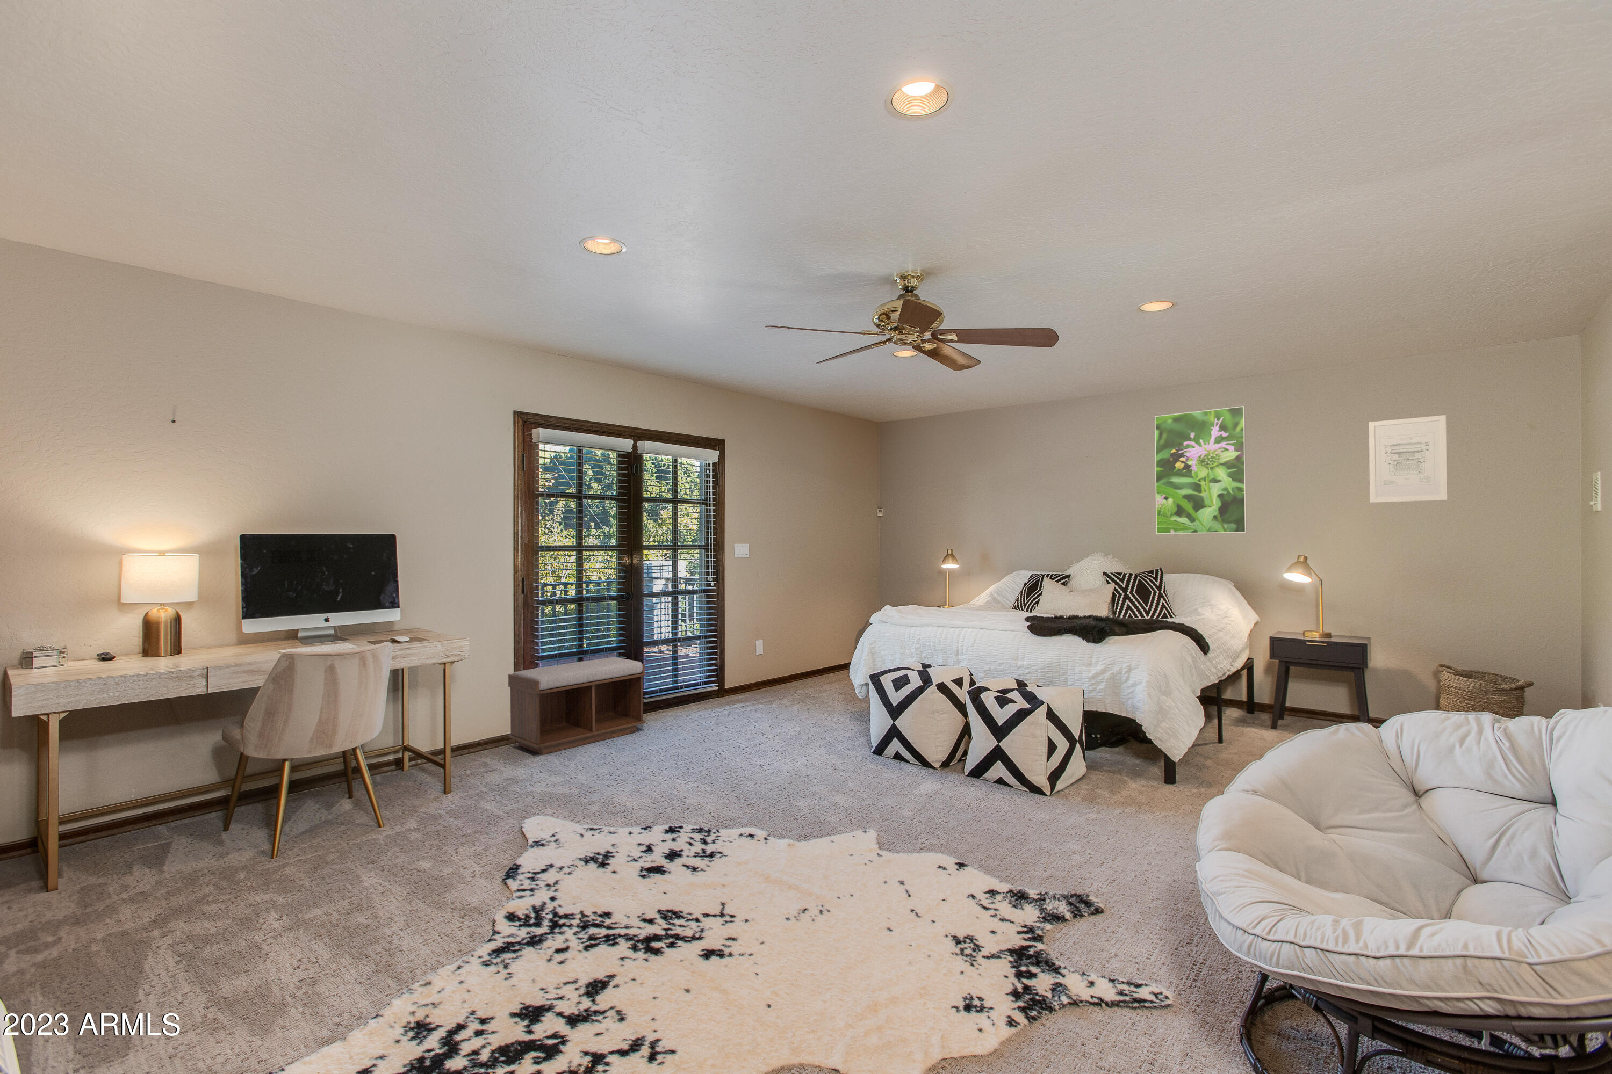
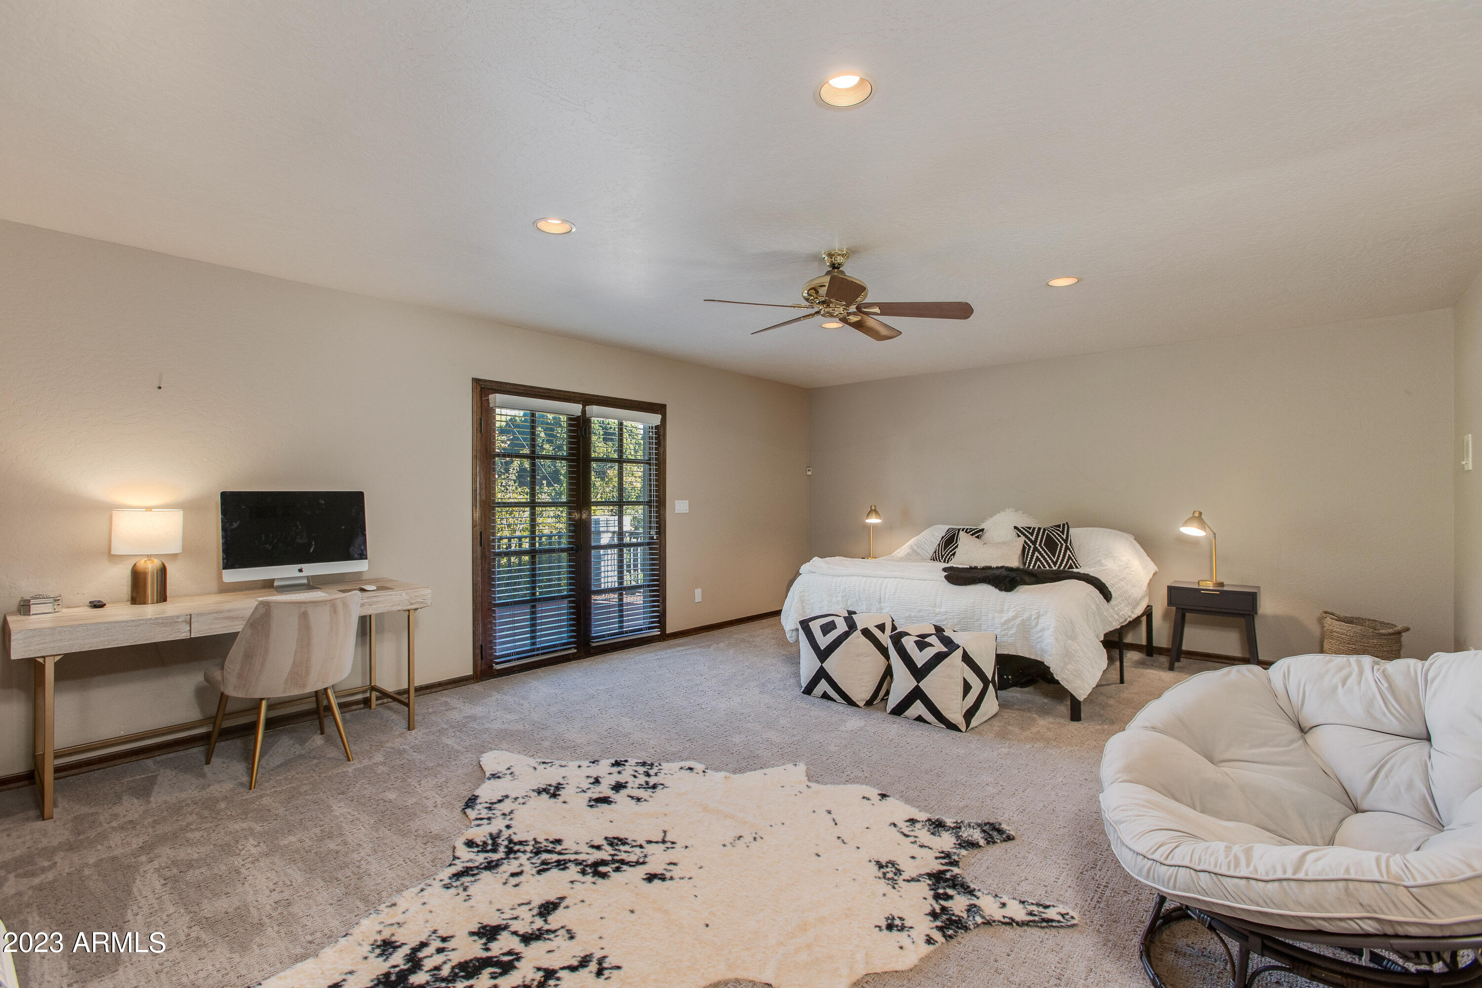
- bench [507,657,645,755]
- wall art [1369,415,1448,503]
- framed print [1154,405,1247,535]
